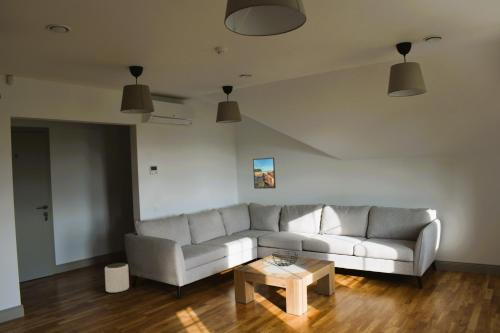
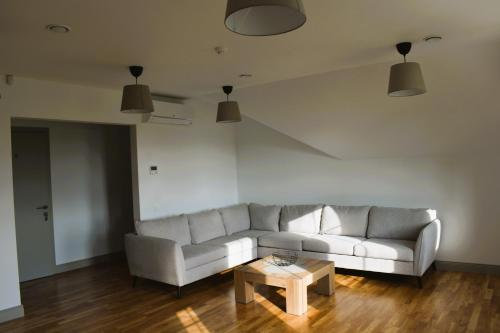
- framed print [252,157,277,190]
- plant pot [104,262,130,294]
